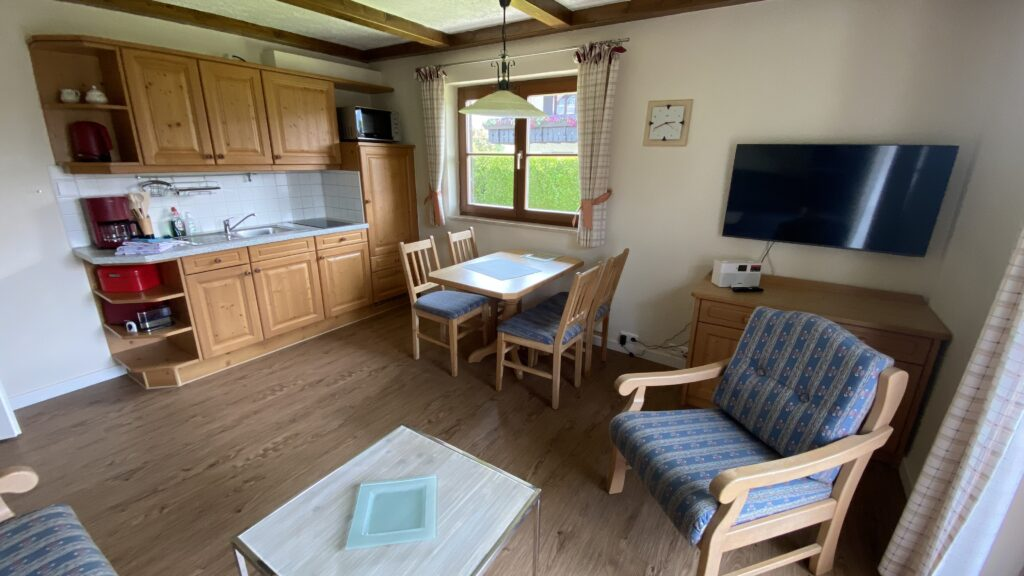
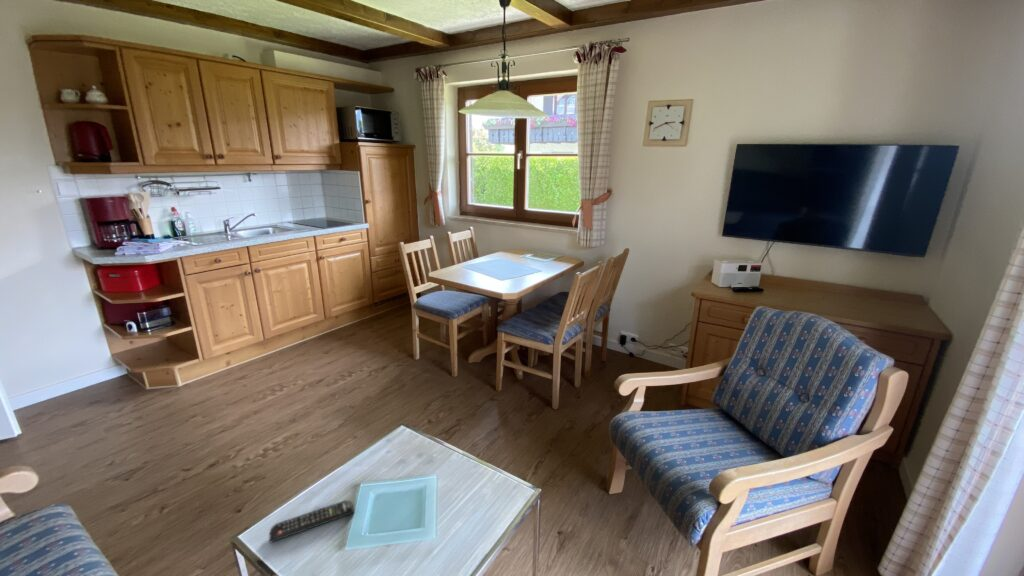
+ remote control [268,499,355,544]
